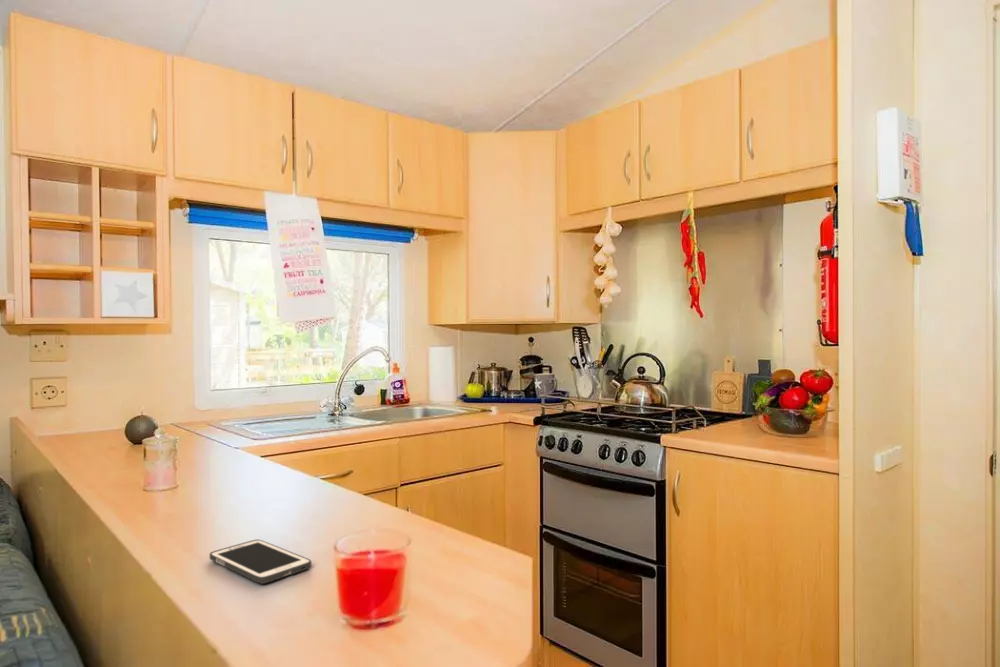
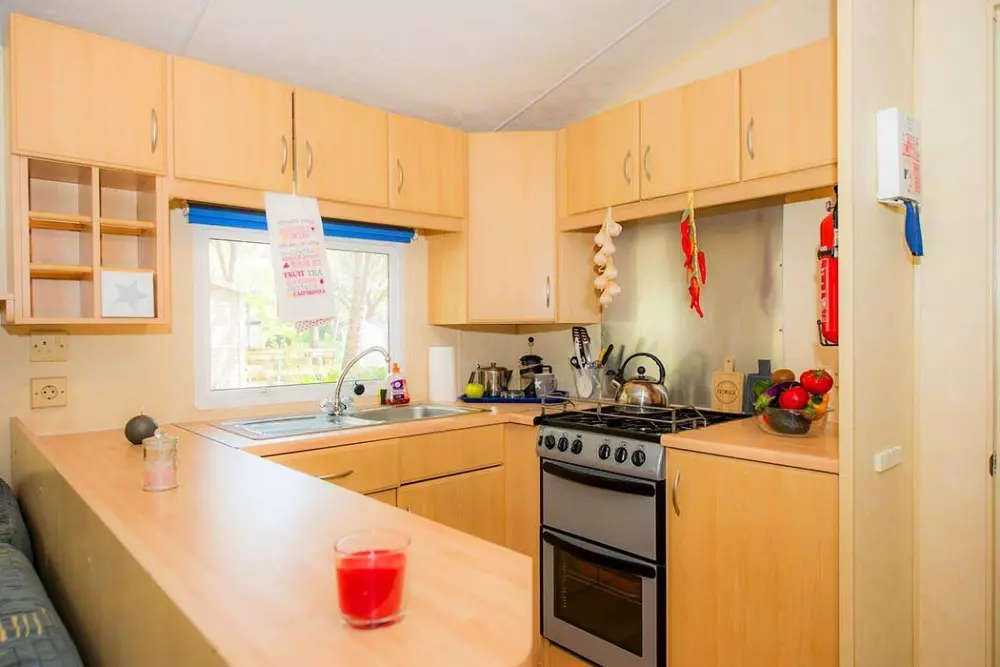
- cell phone [209,539,312,585]
